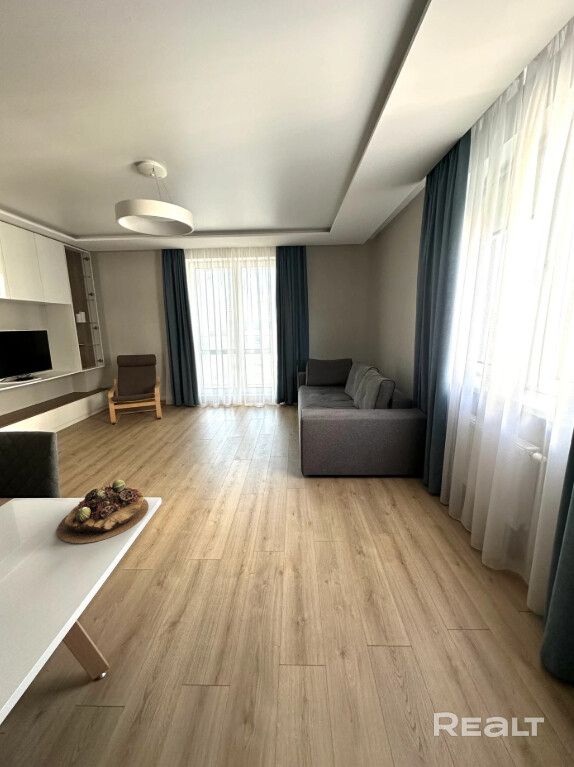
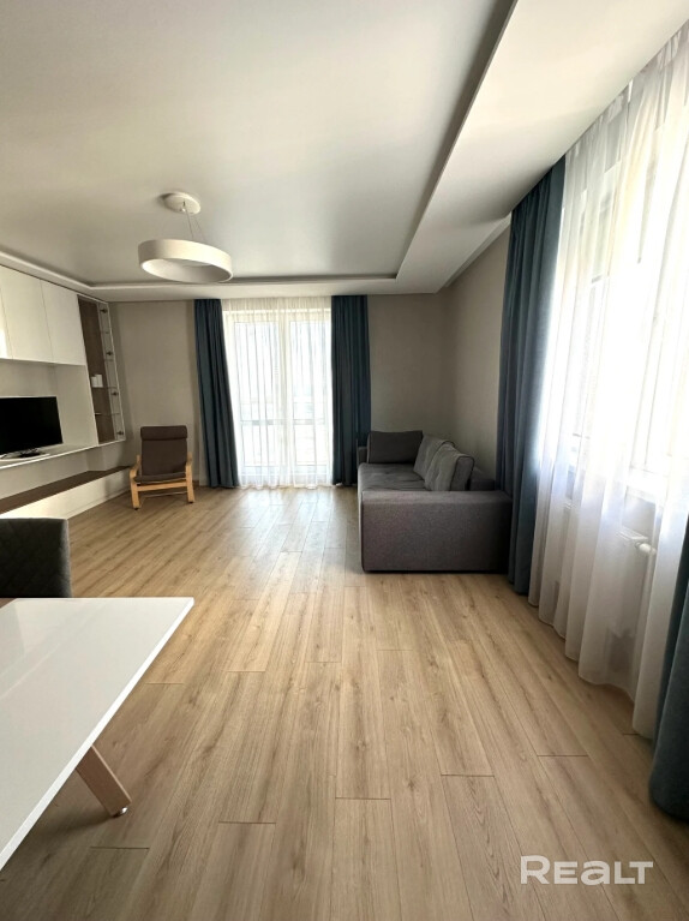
- succulent plant [56,478,150,544]
